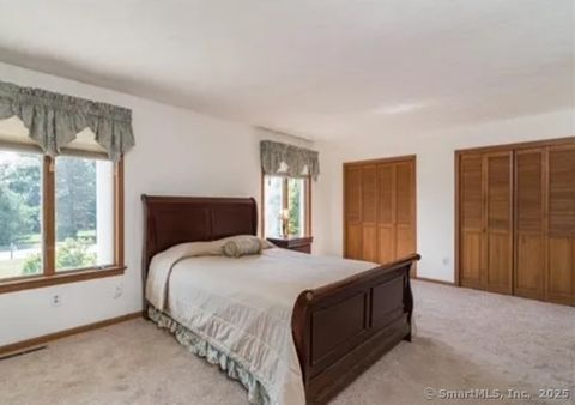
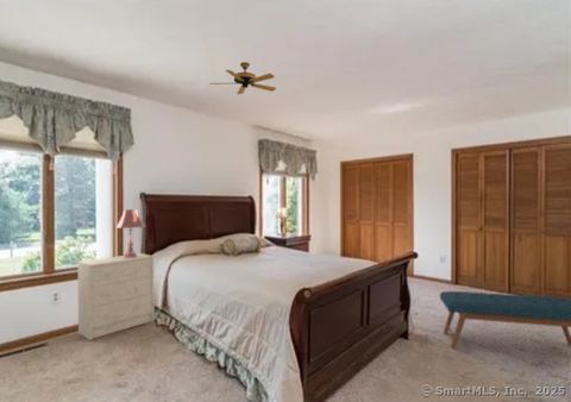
+ table lamp [113,208,148,258]
+ bench [439,290,571,350]
+ ceiling fan [208,61,277,95]
+ dresser [76,252,155,341]
